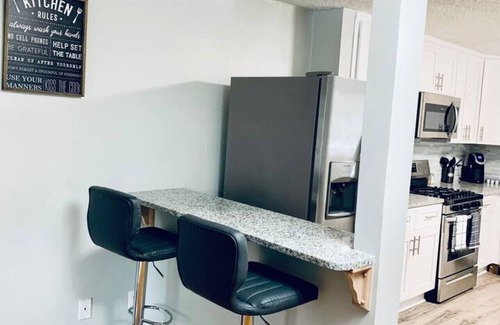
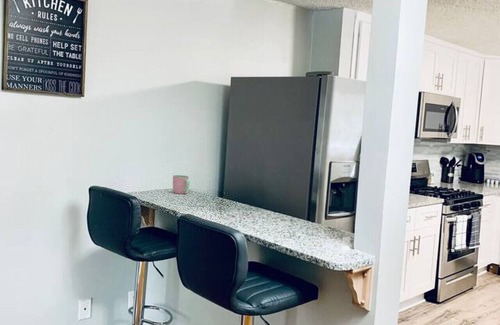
+ cup [172,174,190,195]
